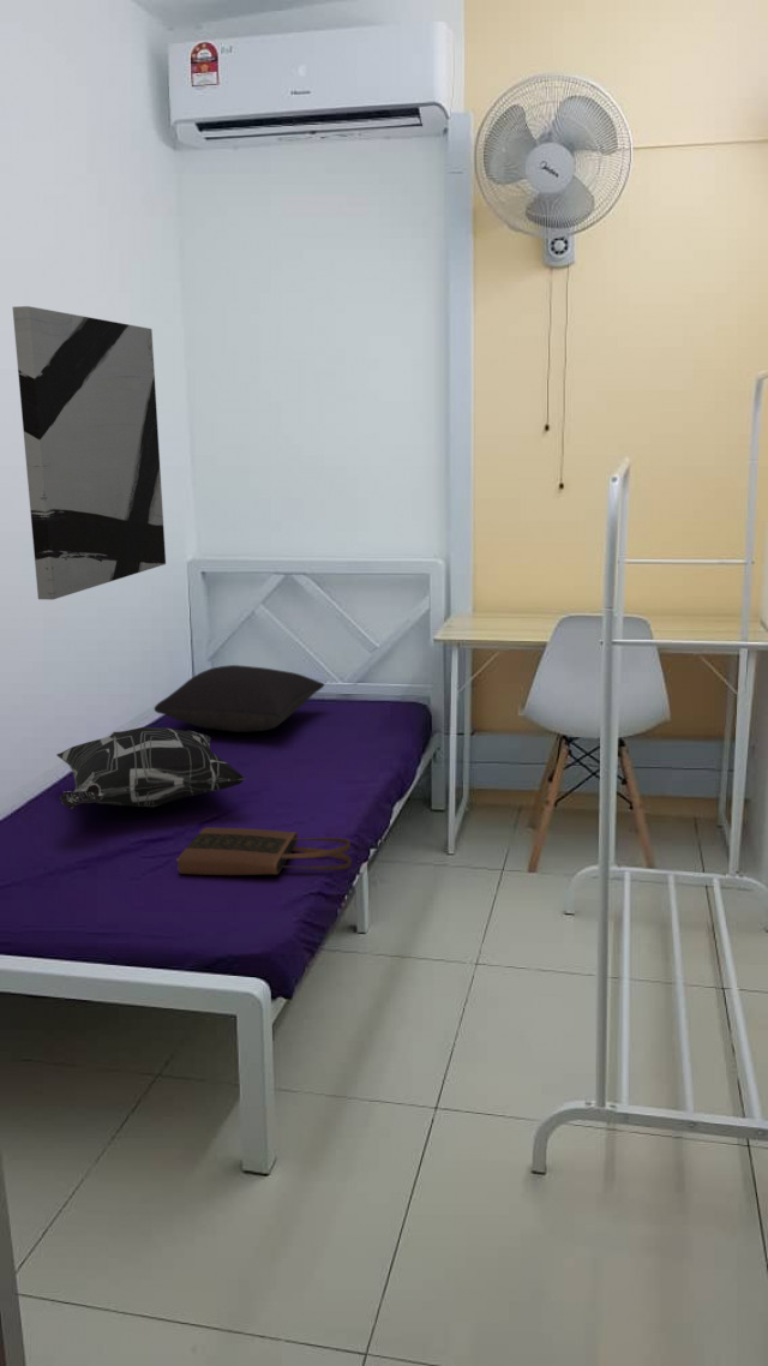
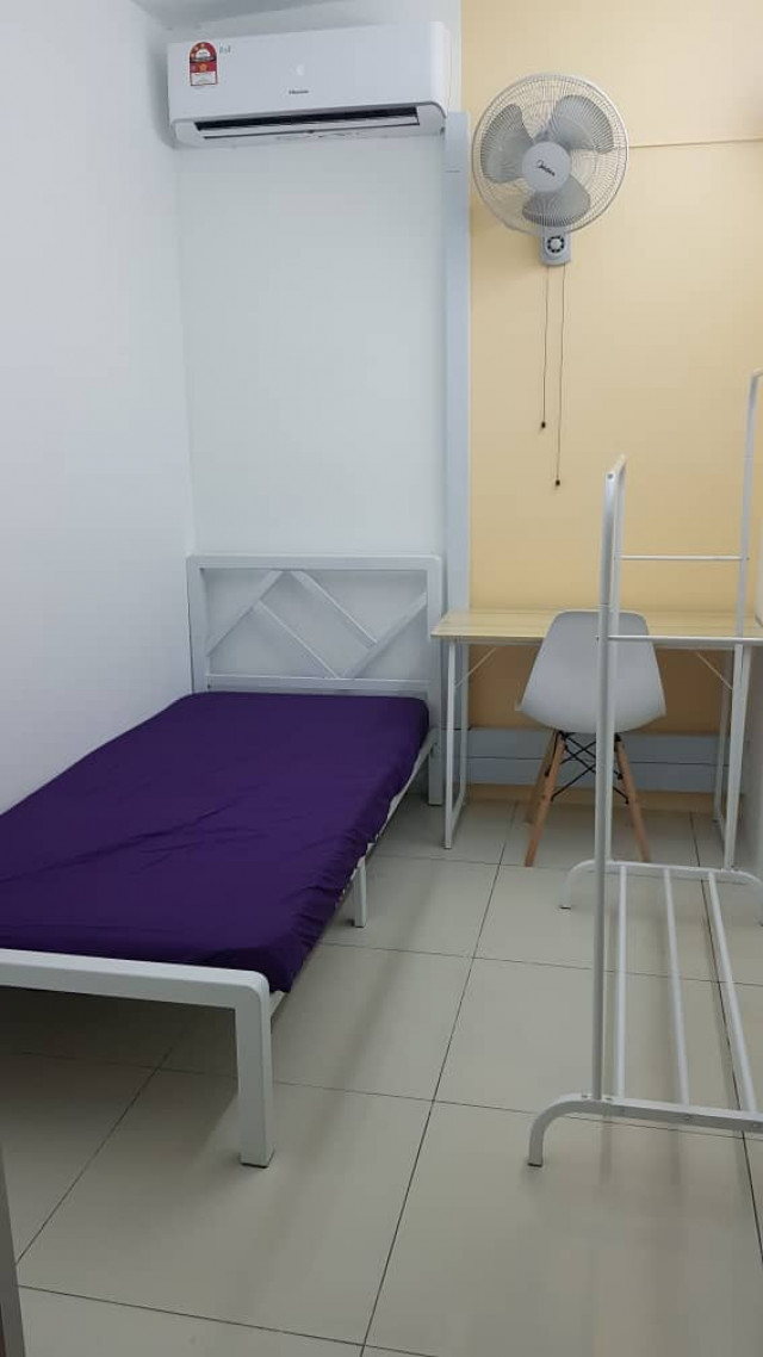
- tote bag [176,826,352,876]
- pillow [154,664,326,733]
- decorative pillow [55,726,247,810]
- wall art [12,305,167,601]
